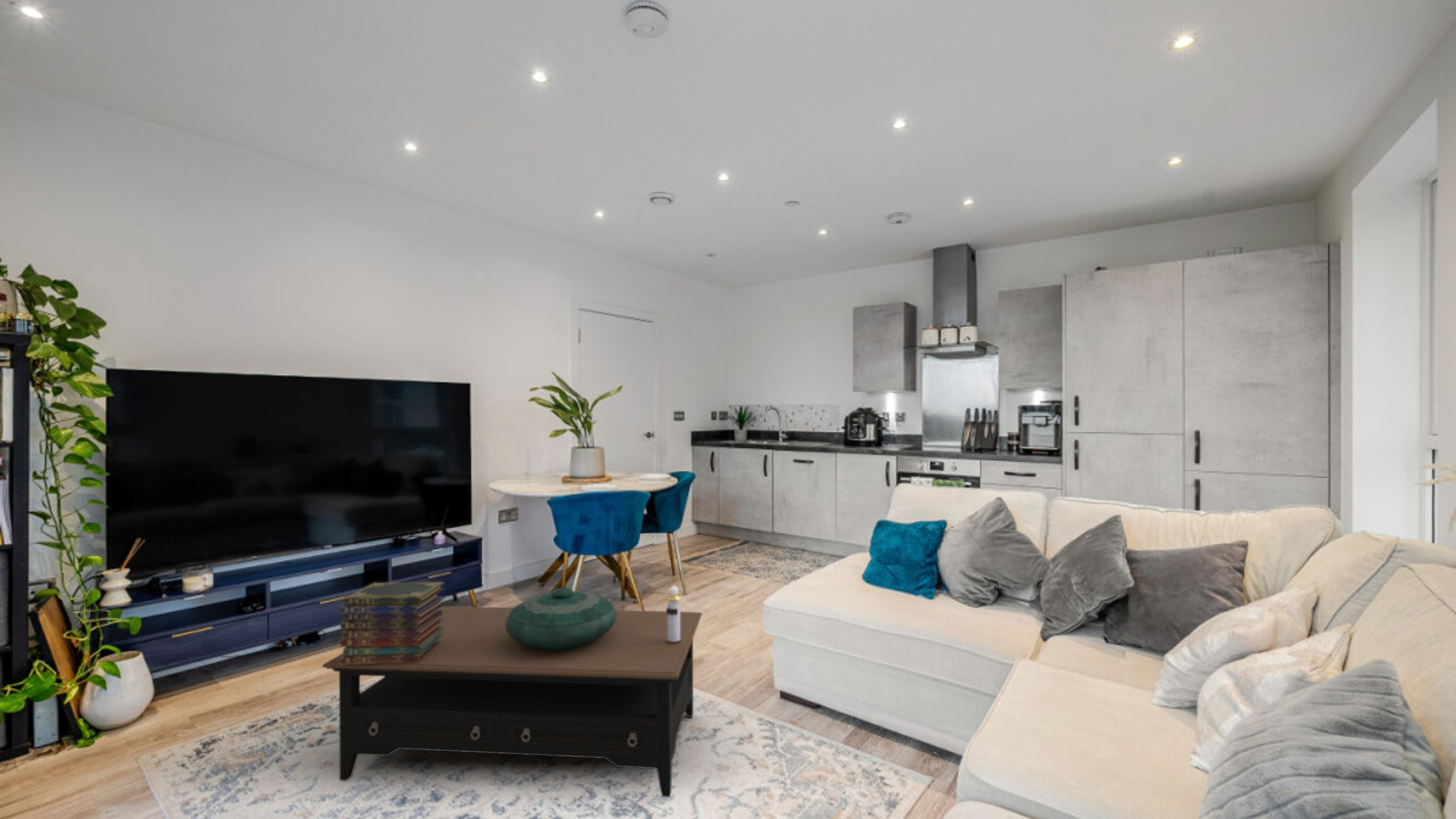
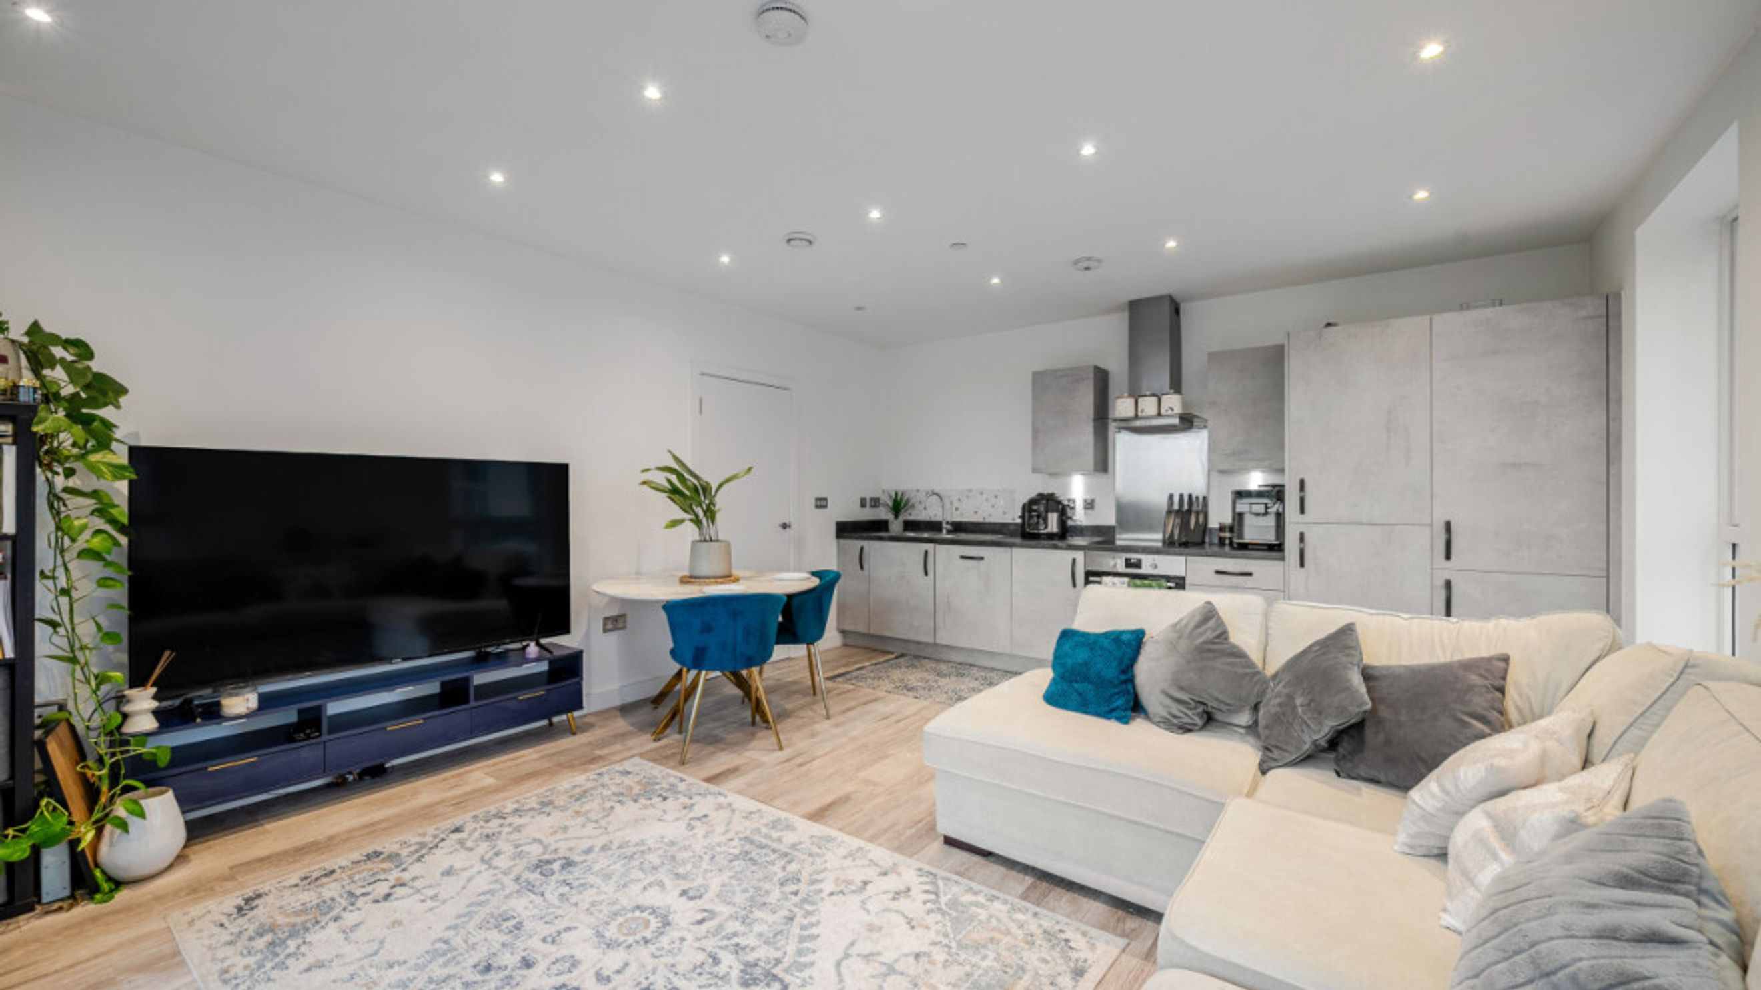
- coffee table [322,606,703,798]
- perfume bottle [665,585,682,642]
- decorative bowl [505,587,617,651]
- book stack [339,581,446,665]
